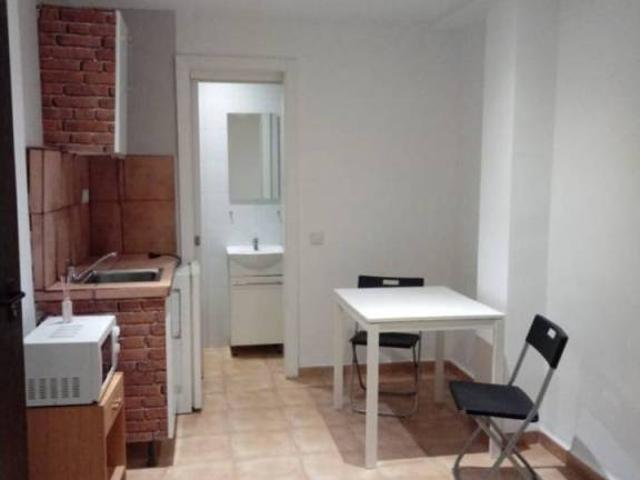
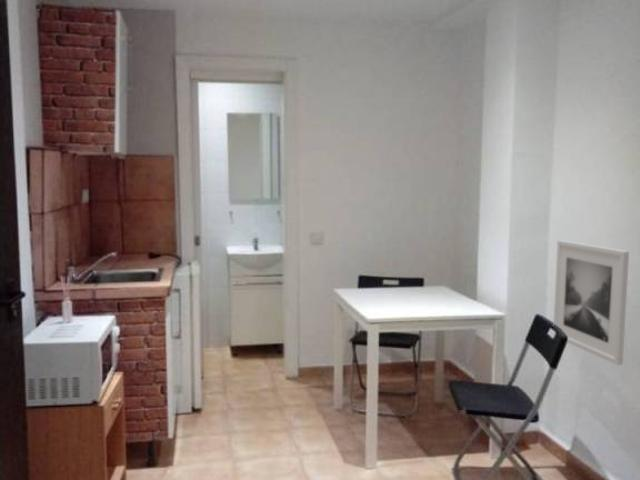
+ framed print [553,239,630,366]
